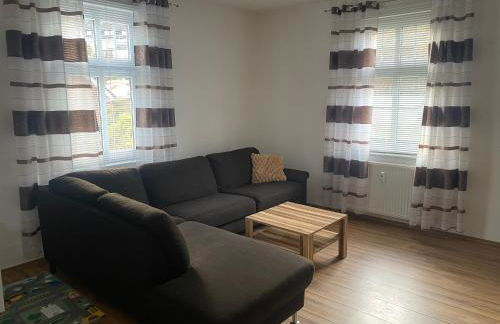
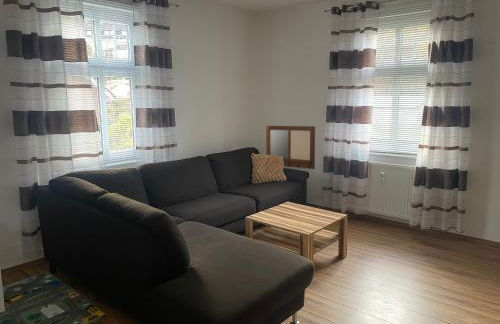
+ writing board [265,125,316,170]
